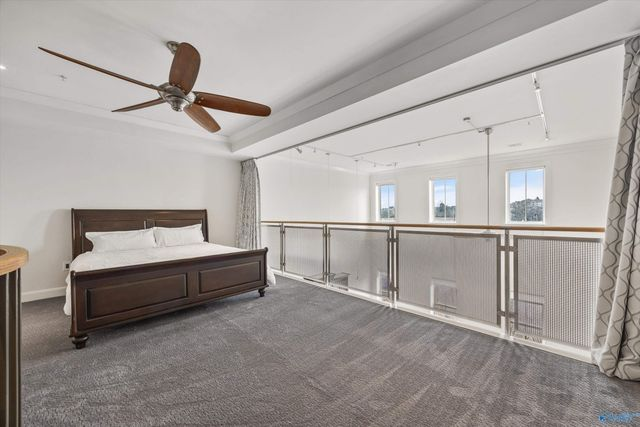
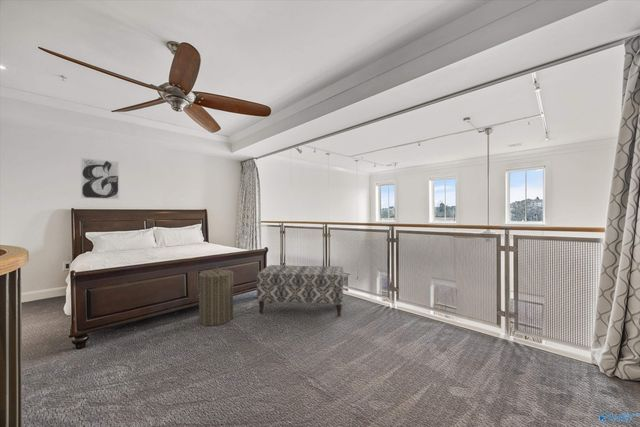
+ wall art [80,157,120,200]
+ laundry hamper [198,264,234,327]
+ bench [256,264,345,318]
